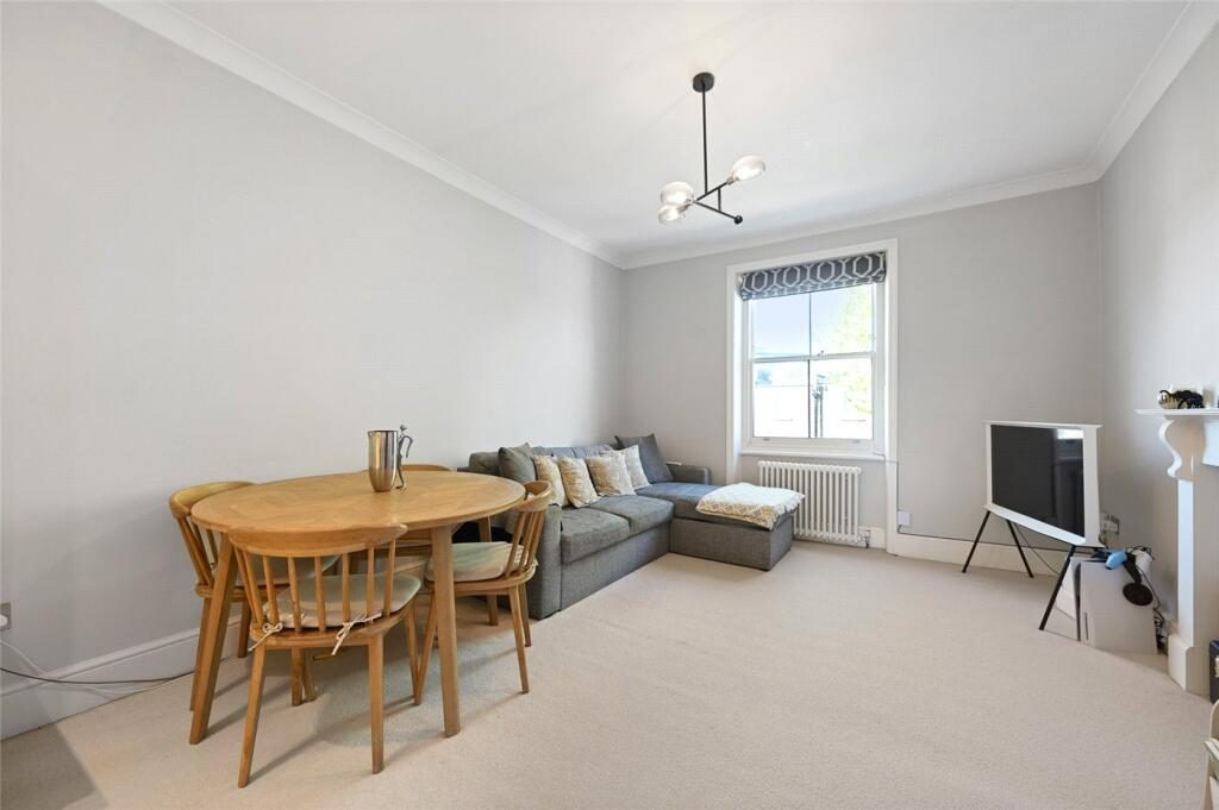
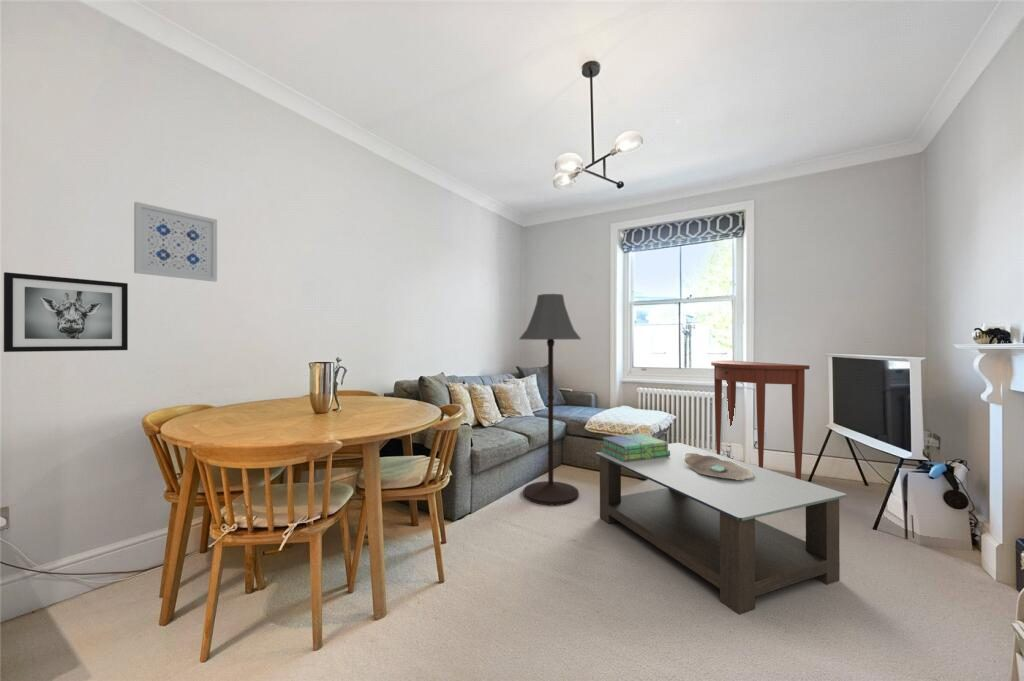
+ floor lamp [518,293,582,506]
+ console table [710,360,811,480]
+ wall art [3,271,129,353]
+ wall art [133,201,218,283]
+ coffee table [595,442,847,616]
+ stack of books [599,433,670,462]
+ decorative bowl [684,453,754,480]
